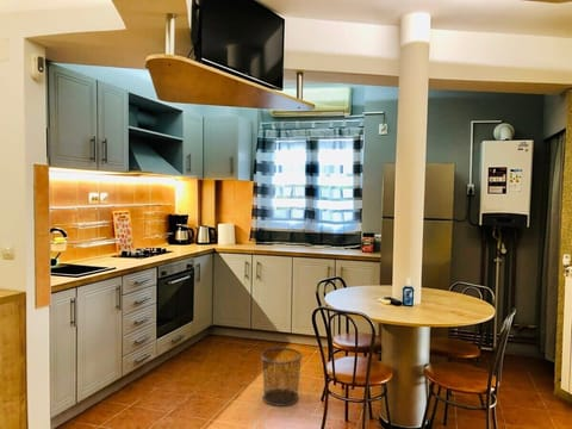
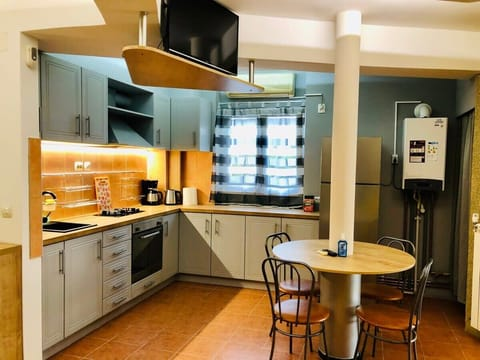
- waste bin [260,347,304,408]
